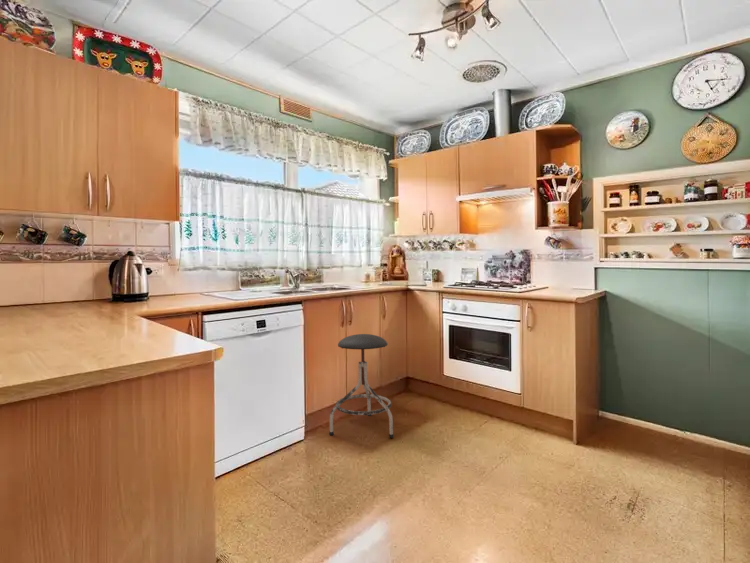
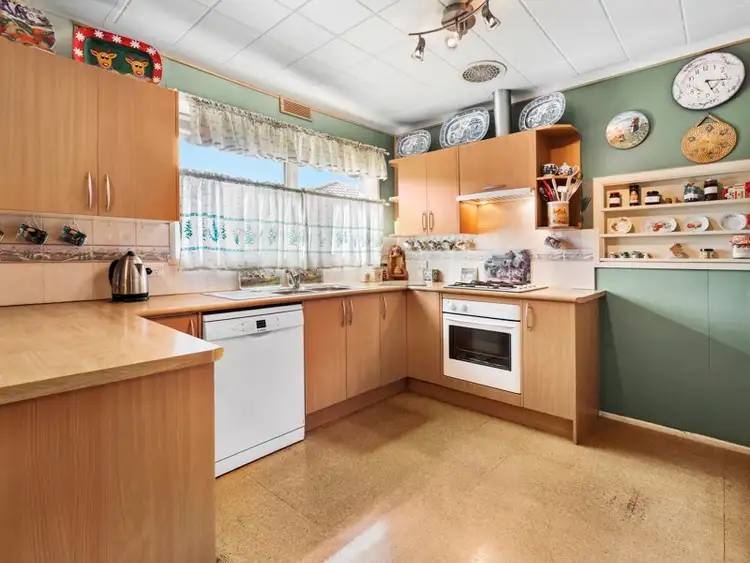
- stool [328,333,395,439]
